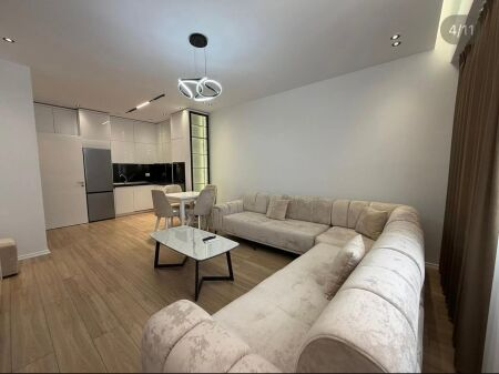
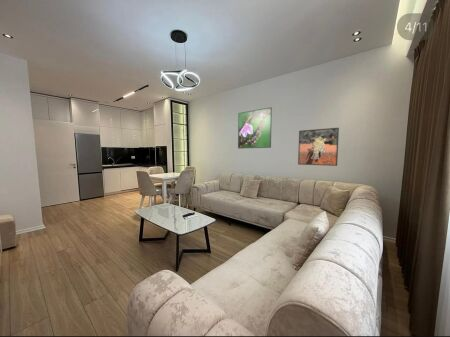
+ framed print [237,106,273,150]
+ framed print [297,127,340,167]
